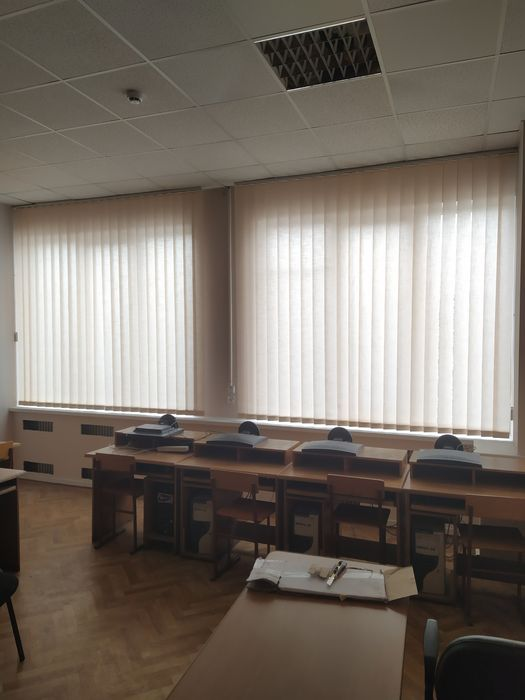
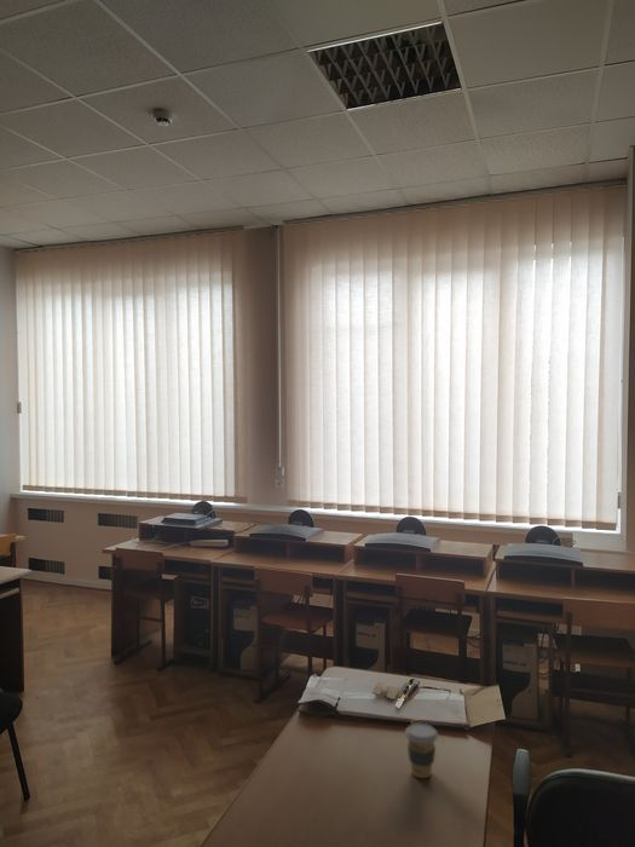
+ coffee cup [404,722,439,779]
